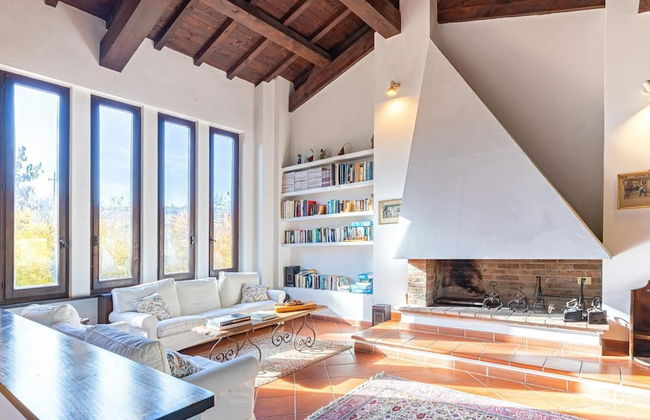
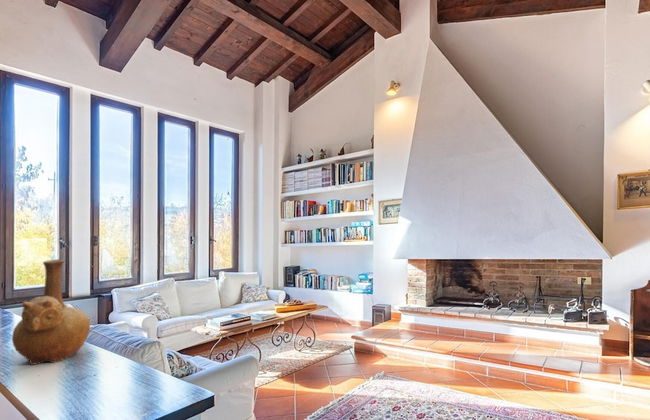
+ vase [11,258,91,366]
